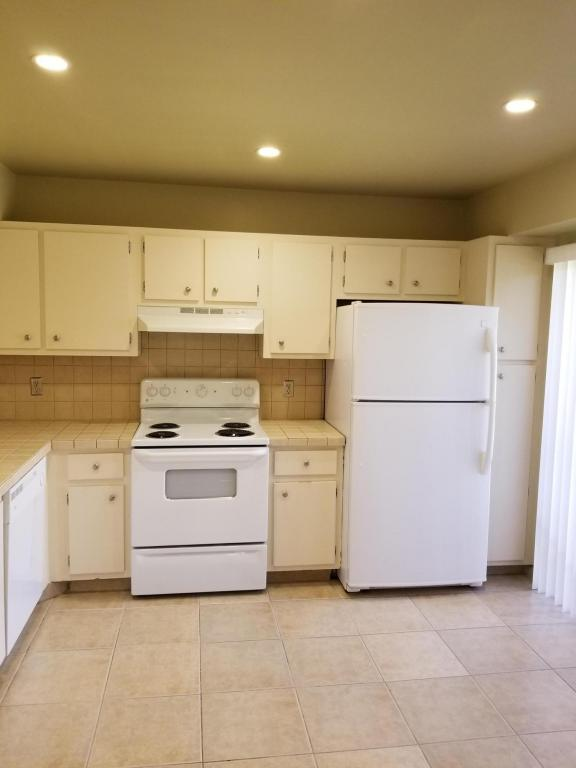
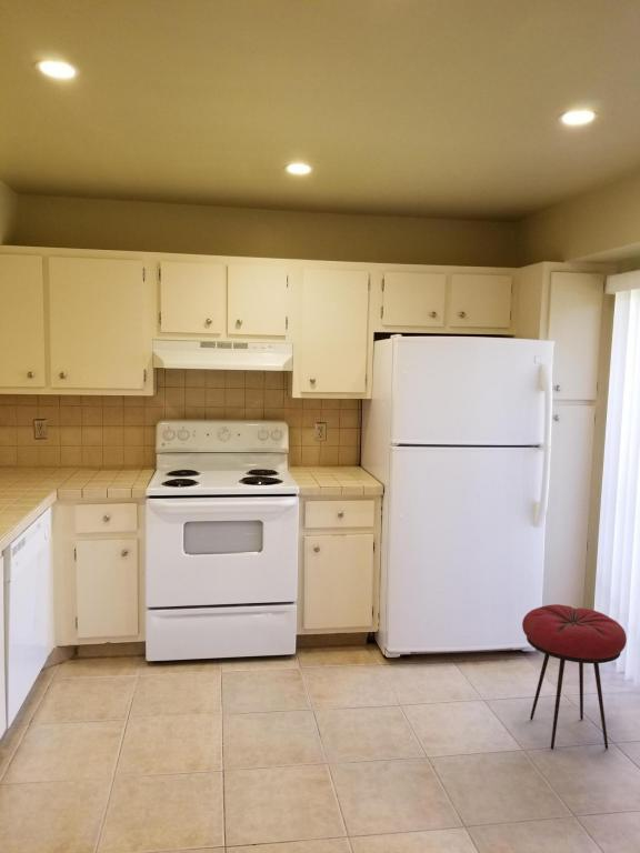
+ stool [521,603,628,750]
